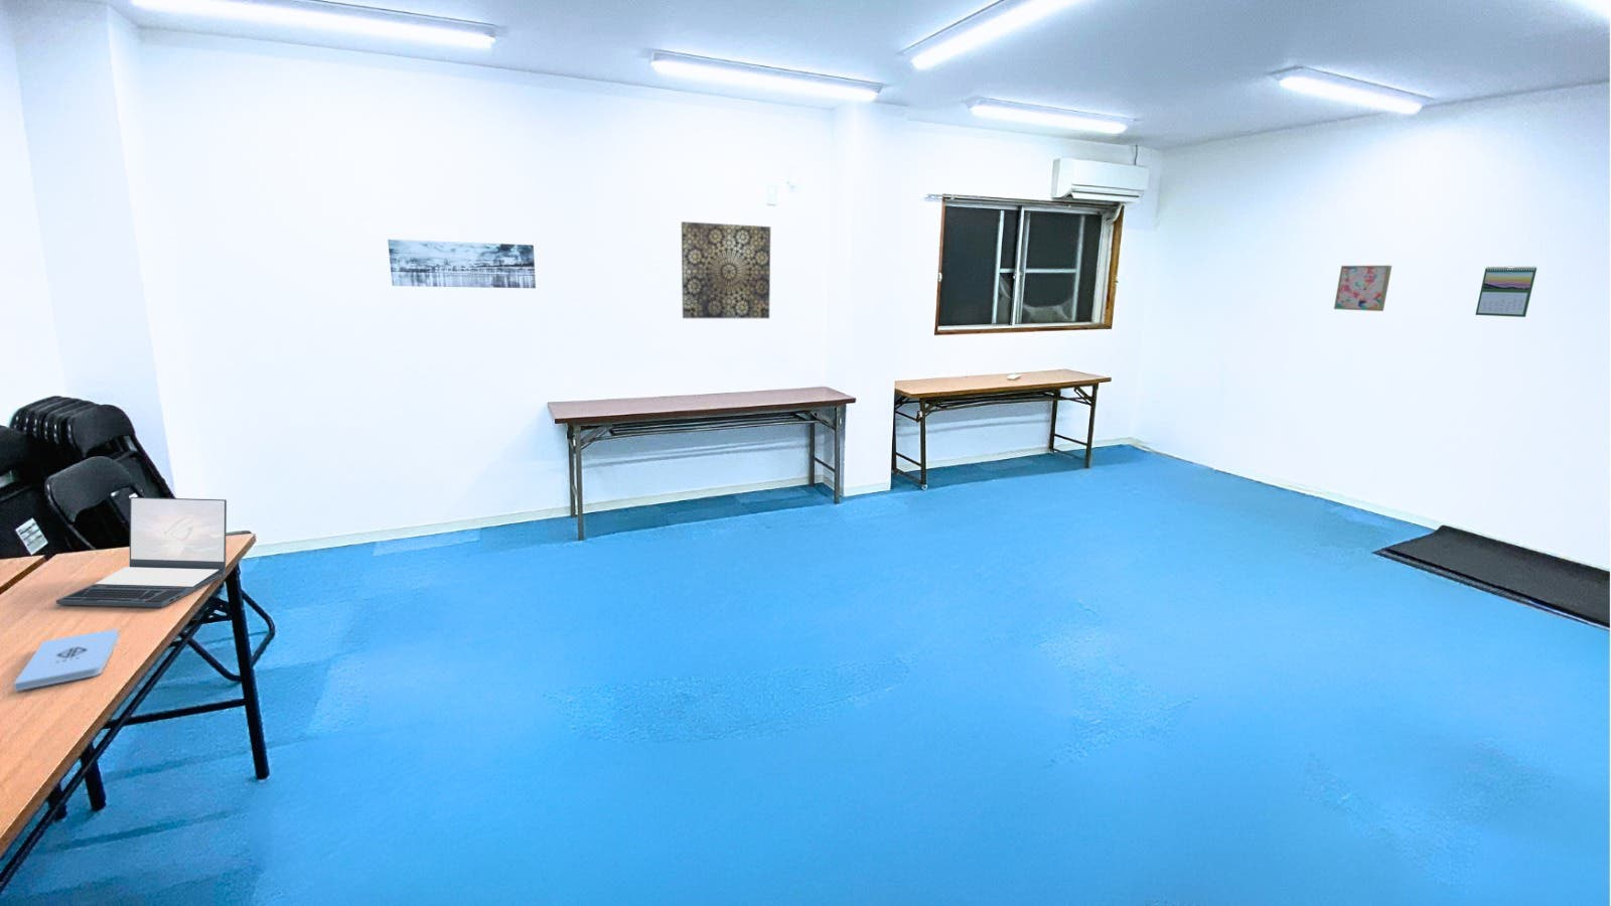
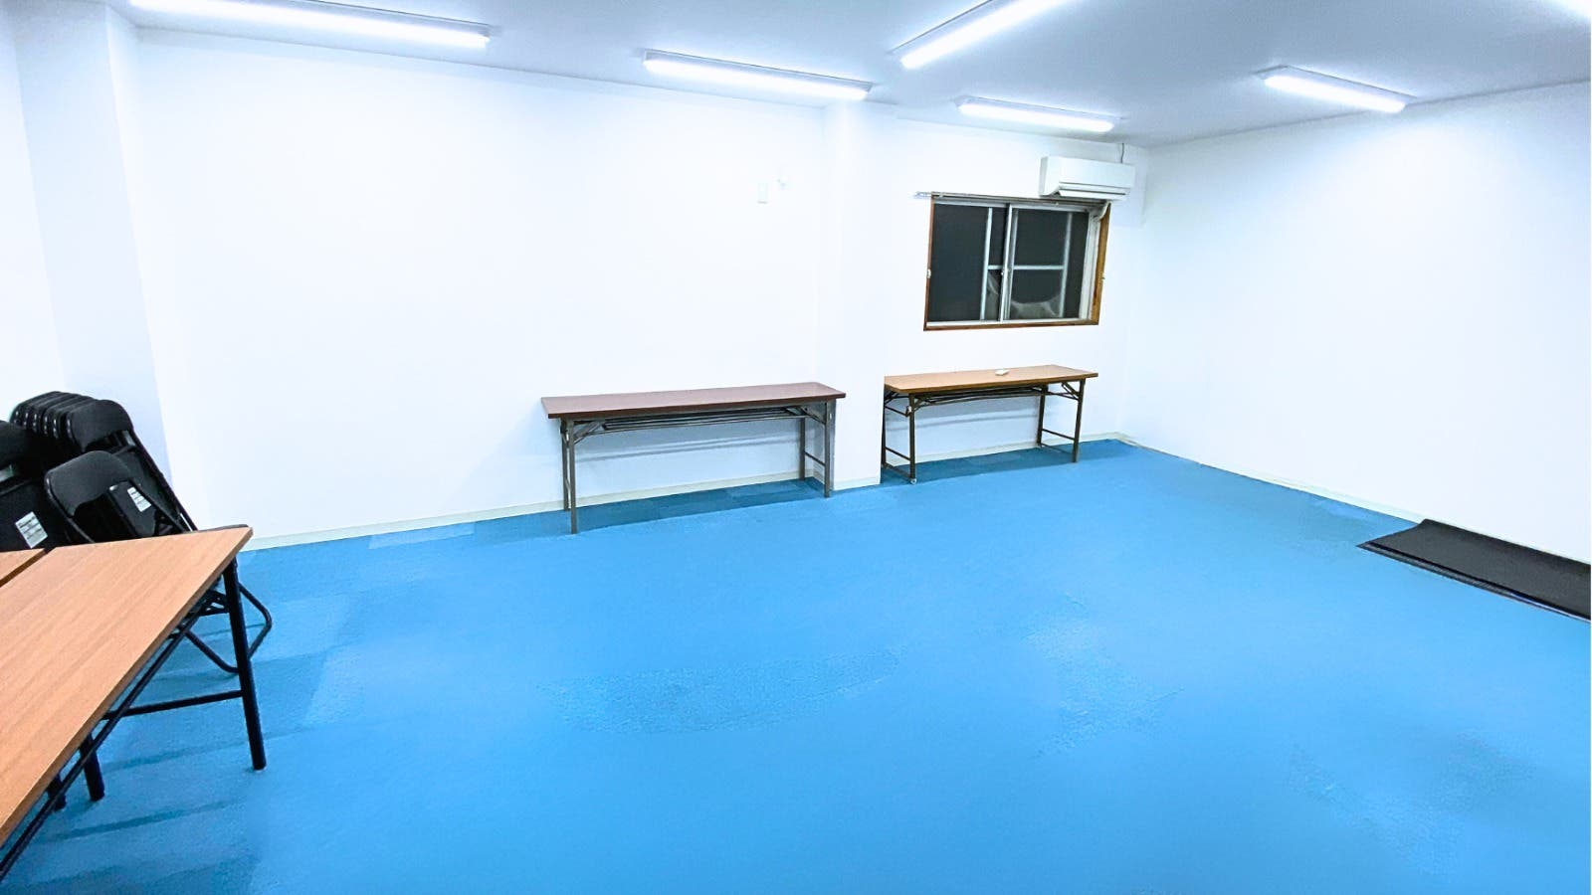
- laptop [55,497,228,608]
- wall art [1333,264,1393,312]
- wall art [386,239,537,289]
- notepad [13,628,119,692]
- wall art [680,220,771,319]
- calendar [1474,264,1538,319]
